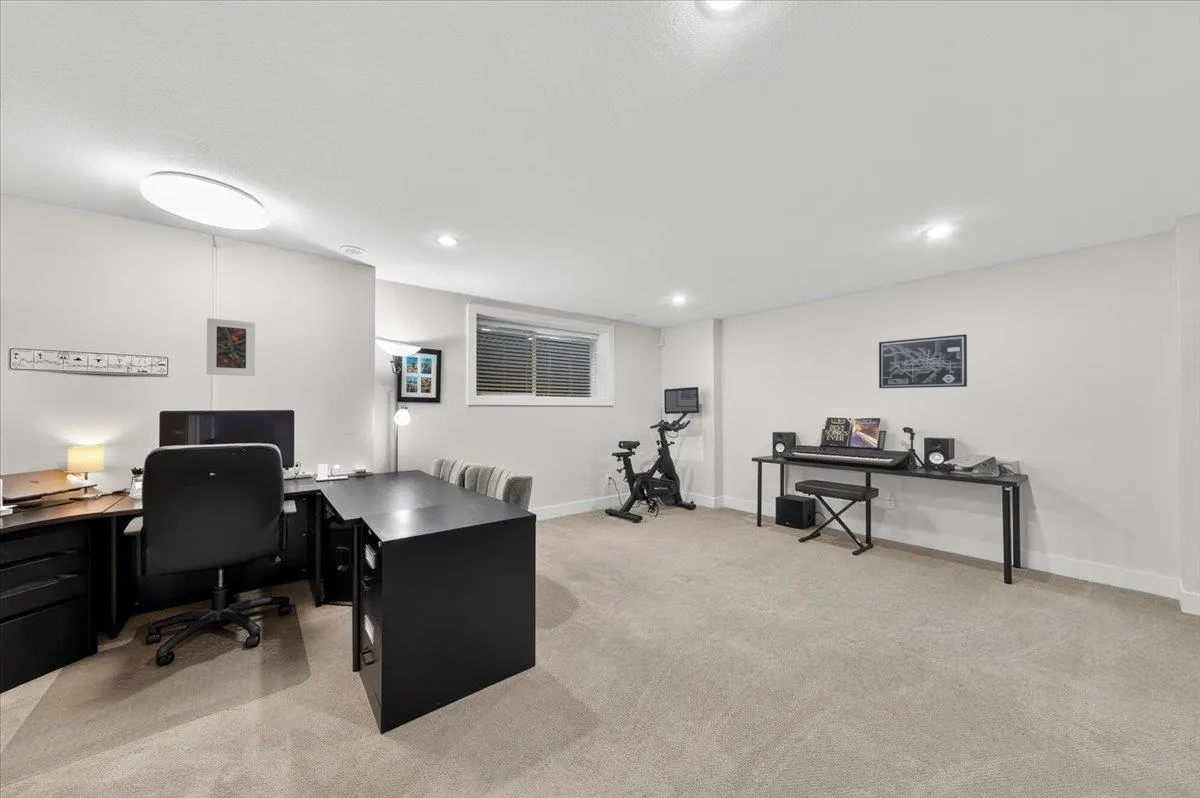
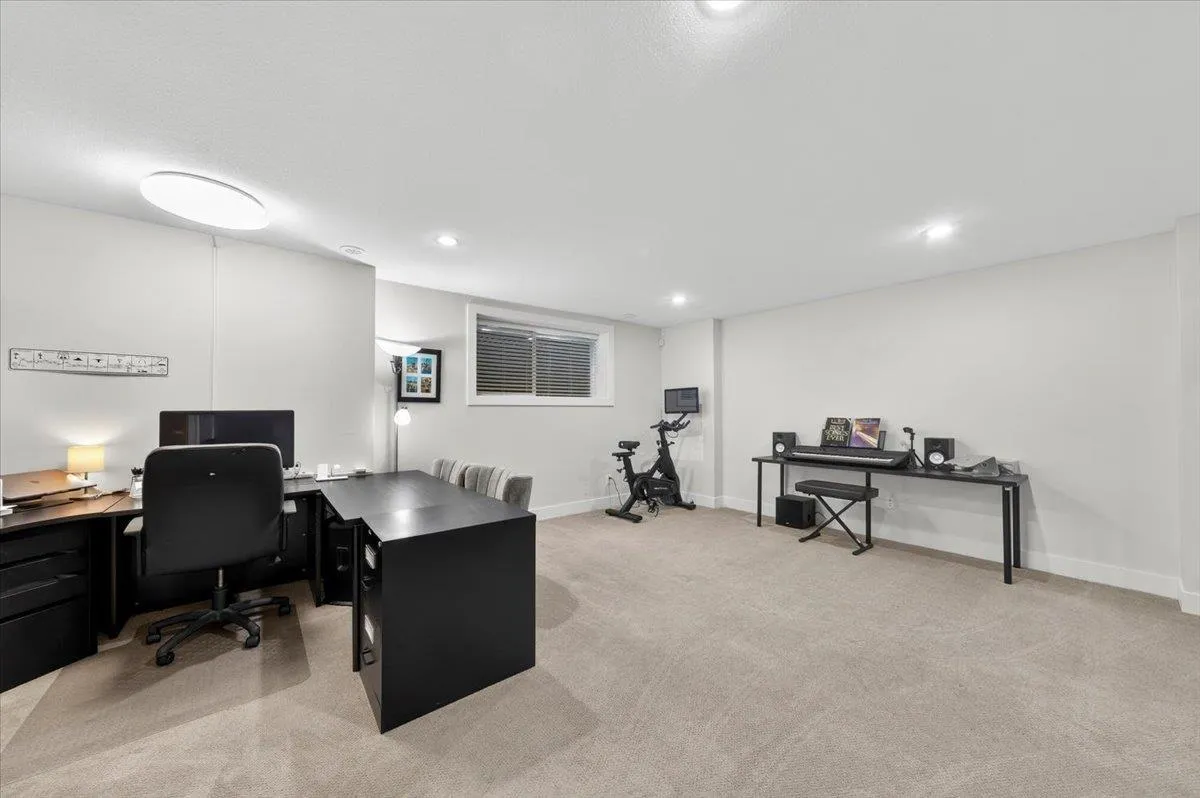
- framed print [206,317,256,377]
- wall art [878,333,968,389]
